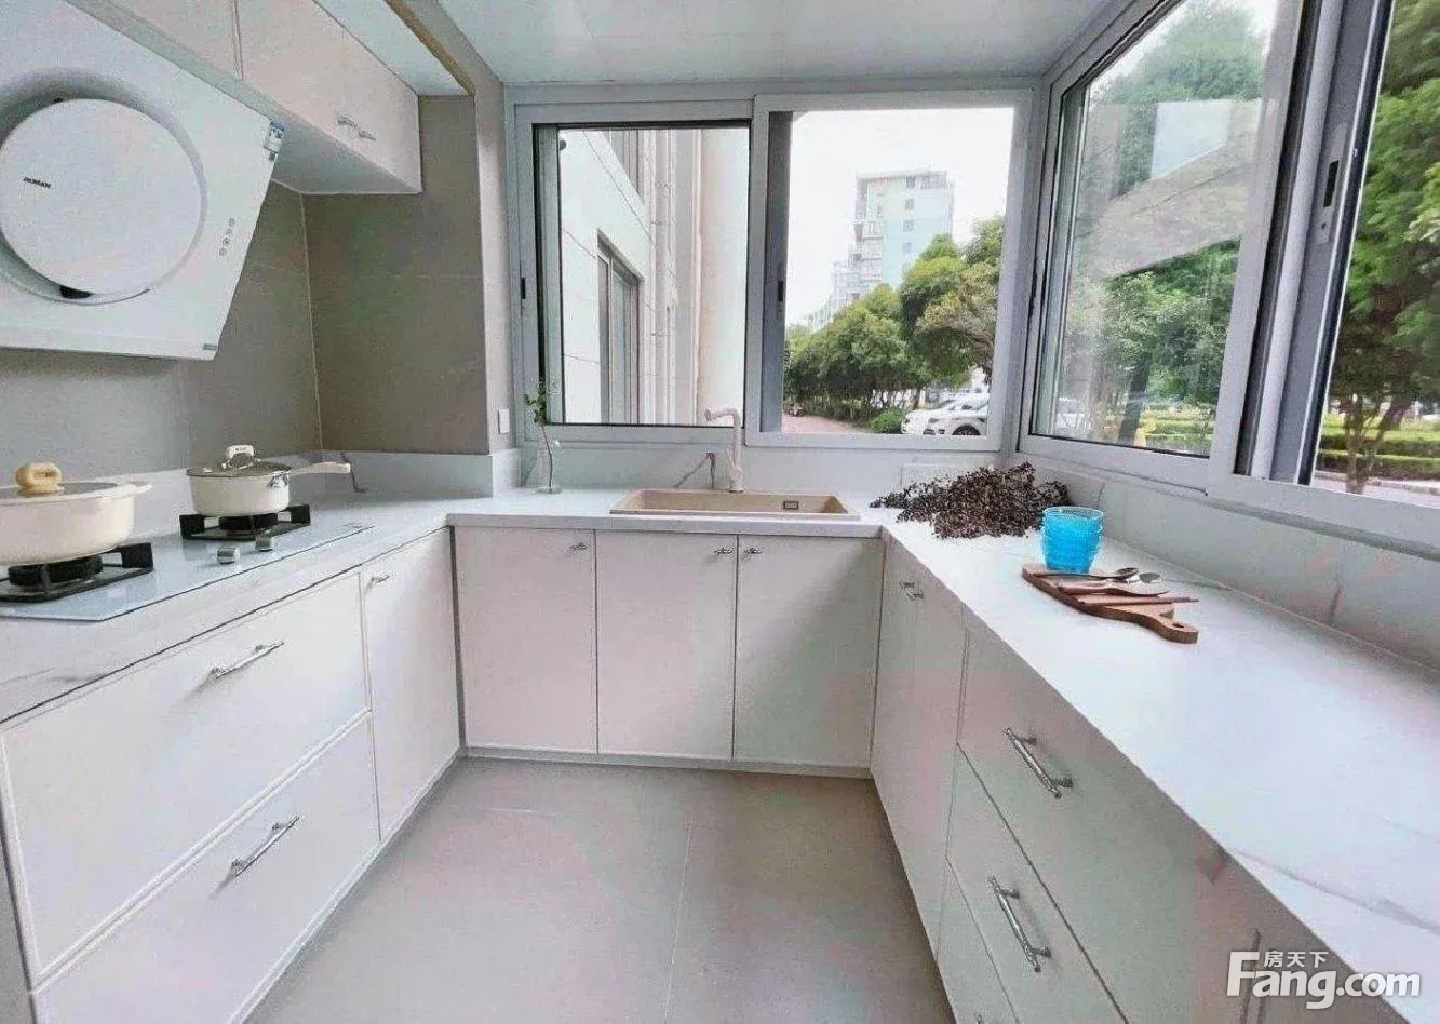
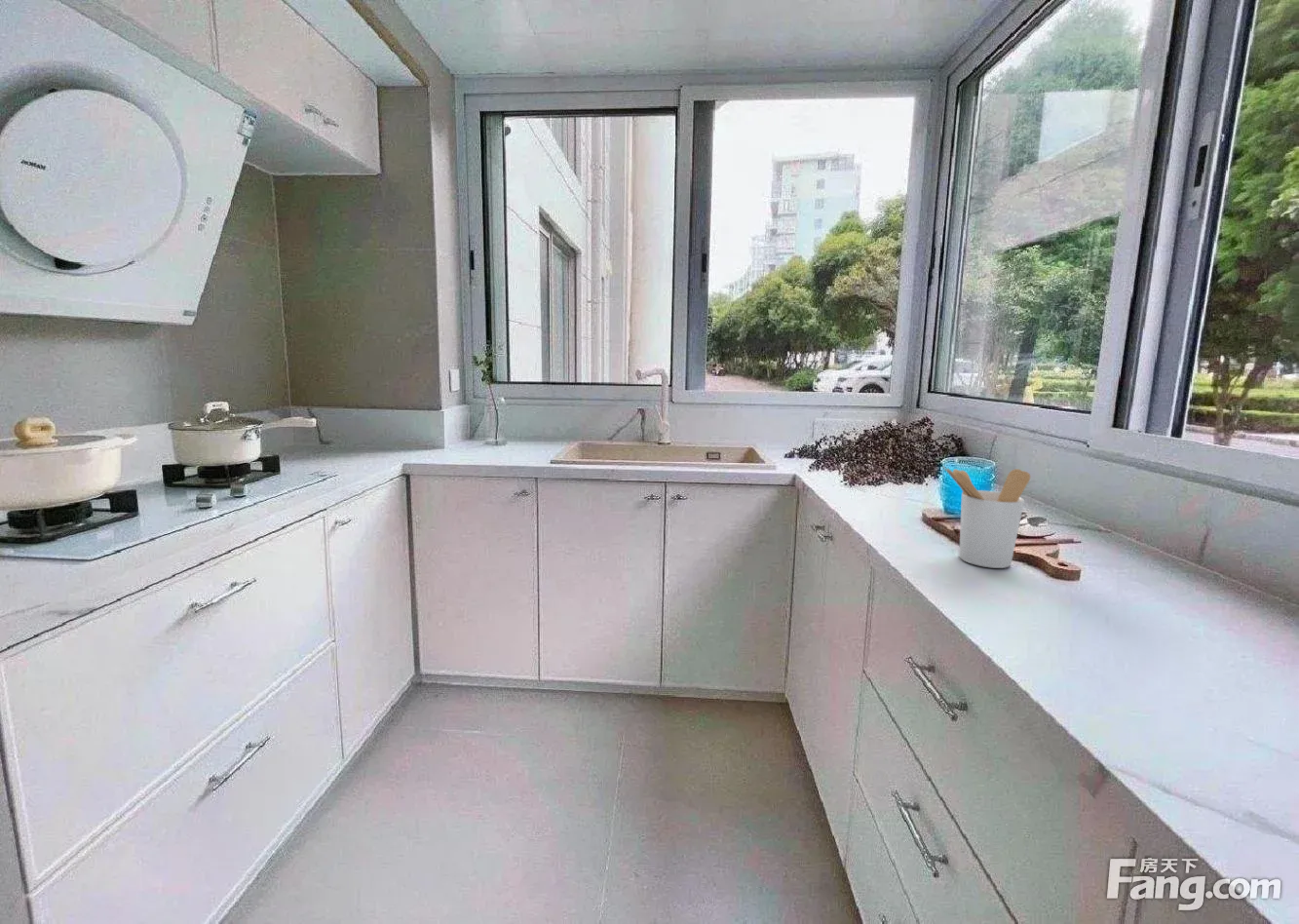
+ utensil holder [942,466,1031,569]
